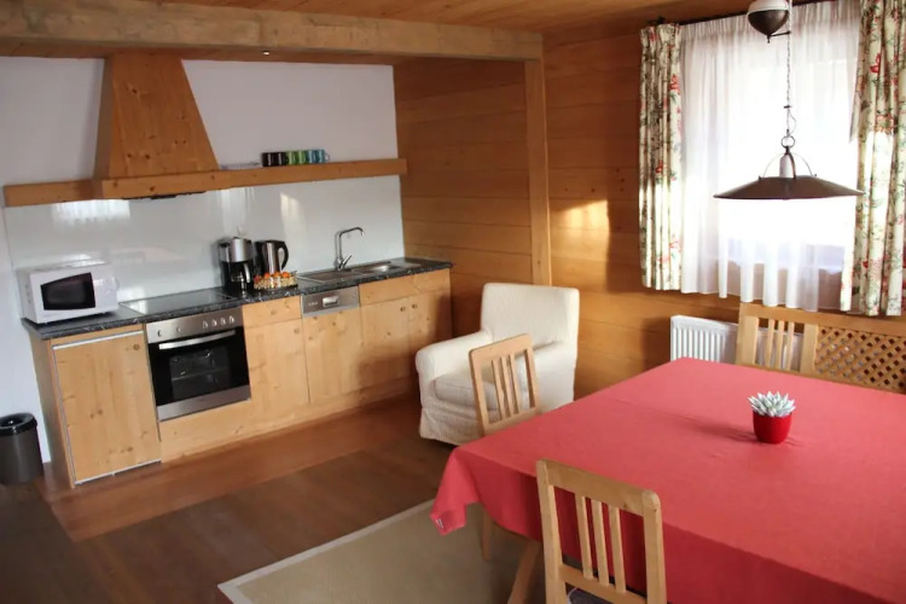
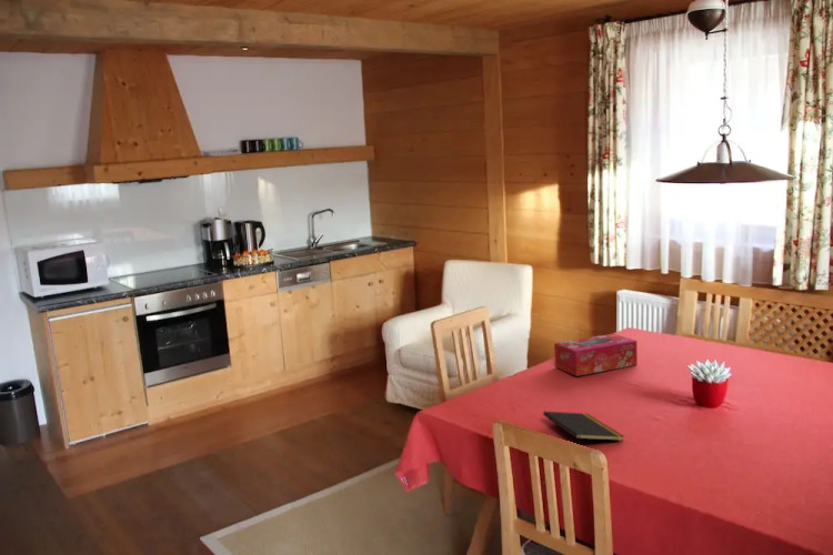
+ notepad [542,411,625,445]
+ tissue box [553,333,639,377]
